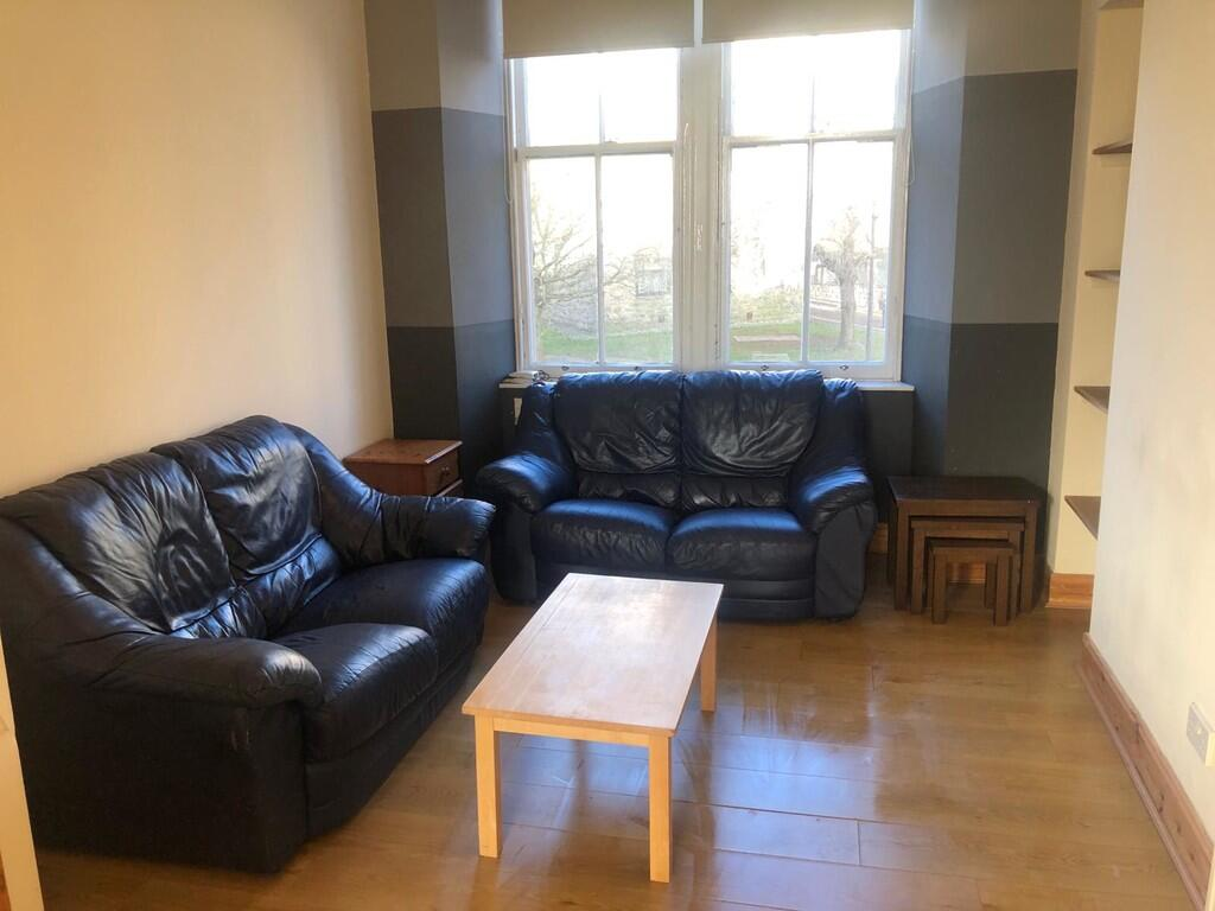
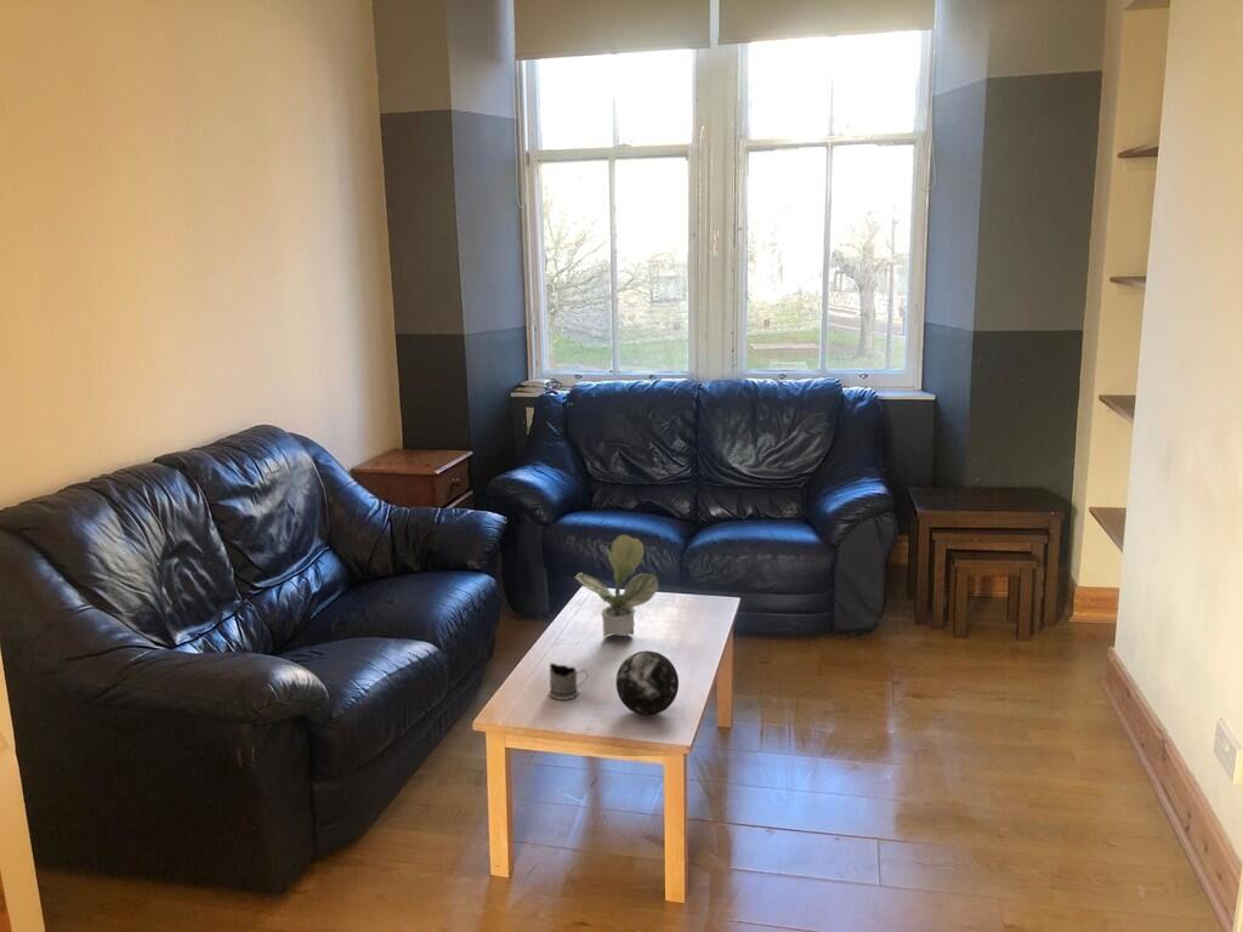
+ potted plant [573,534,660,641]
+ decorative orb [615,649,680,716]
+ tea glass holder [547,661,589,701]
